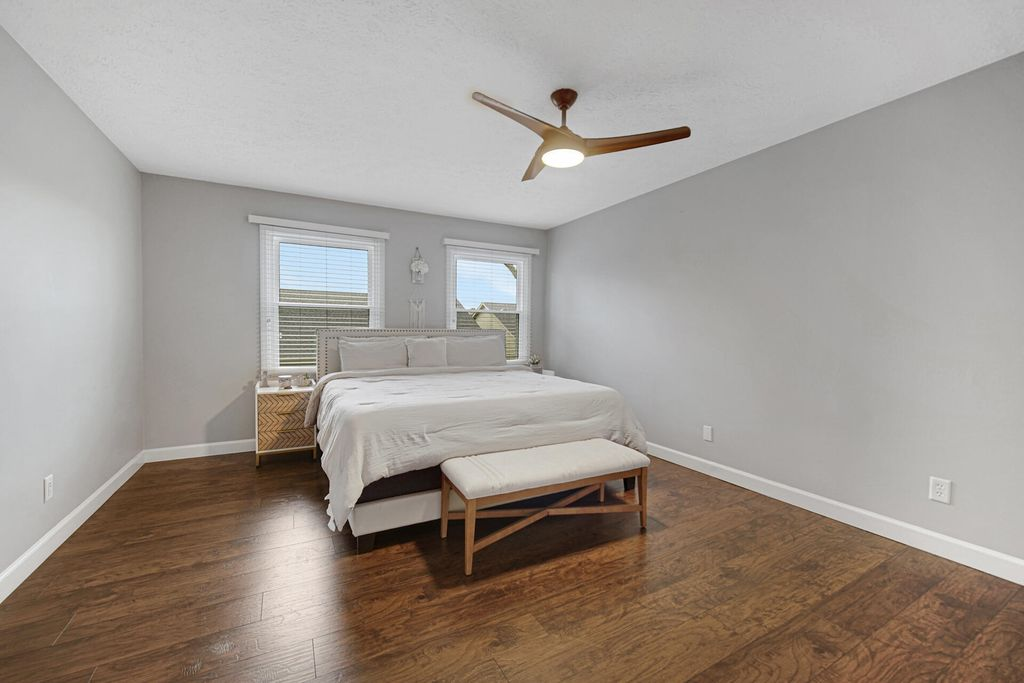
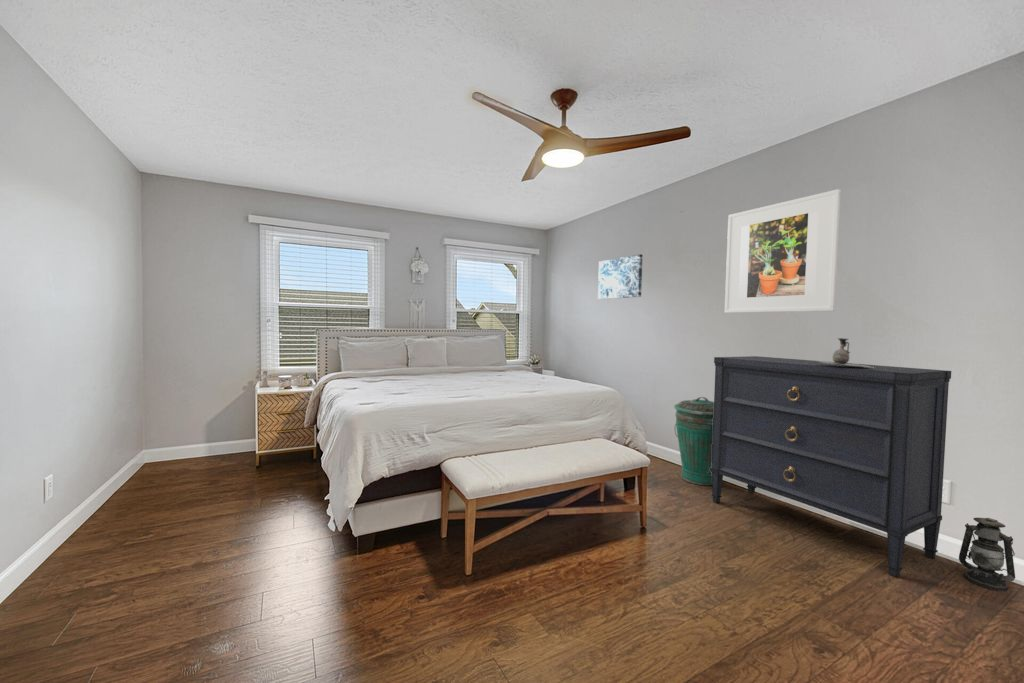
+ wall art [597,253,643,300]
+ dresser [710,355,952,579]
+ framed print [724,188,842,314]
+ lantern [958,517,1016,592]
+ trash can [673,396,714,487]
+ decorative vase [818,337,874,368]
